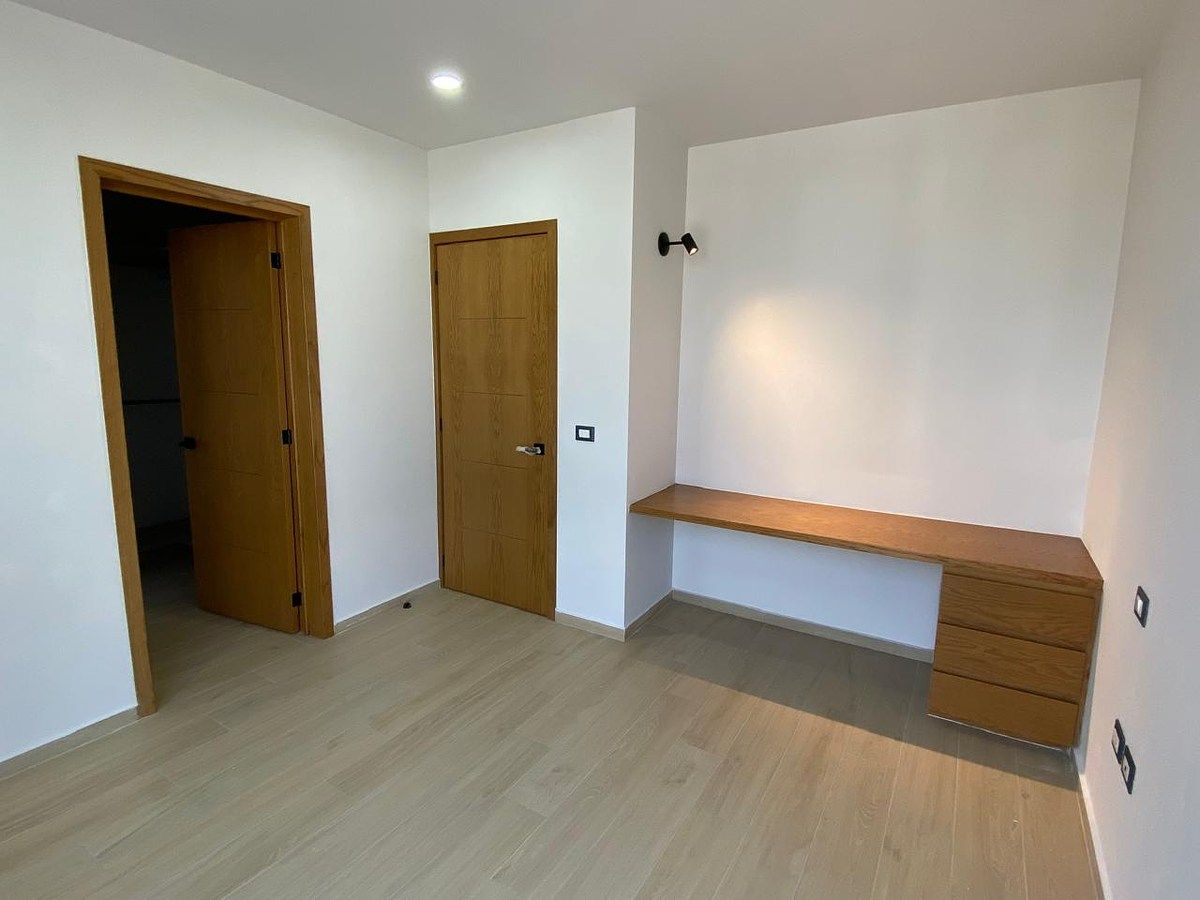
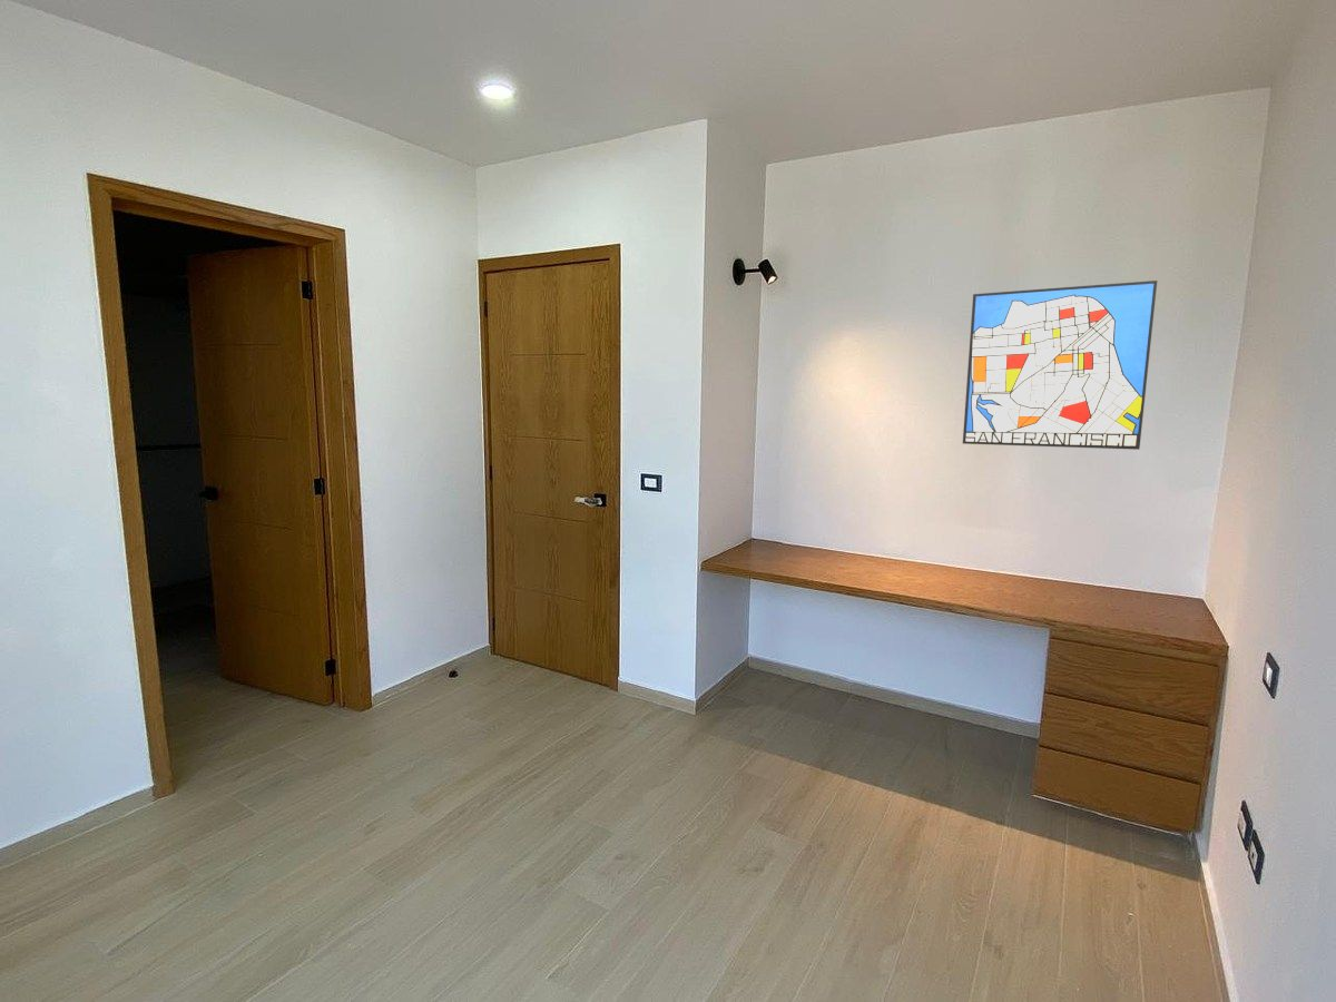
+ wall art [962,279,1158,451]
